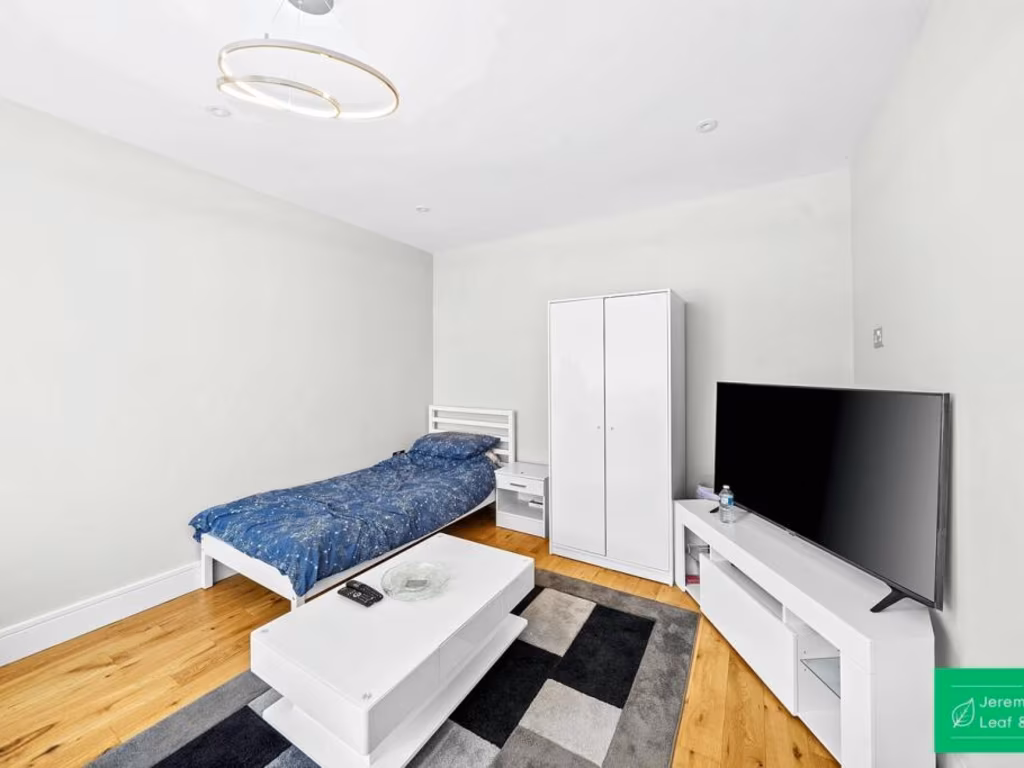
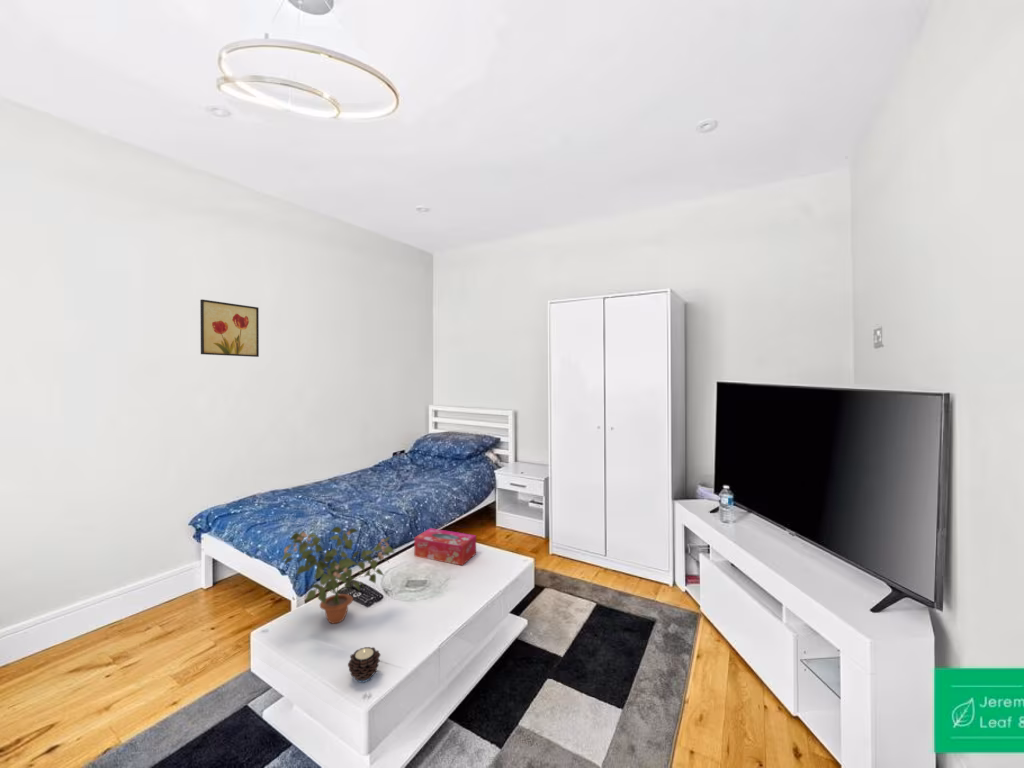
+ wall art [199,298,260,358]
+ tissue box [413,527,477,567]
+ potted plant [281,526,396,625]
+ candle [347,646,382,683]
